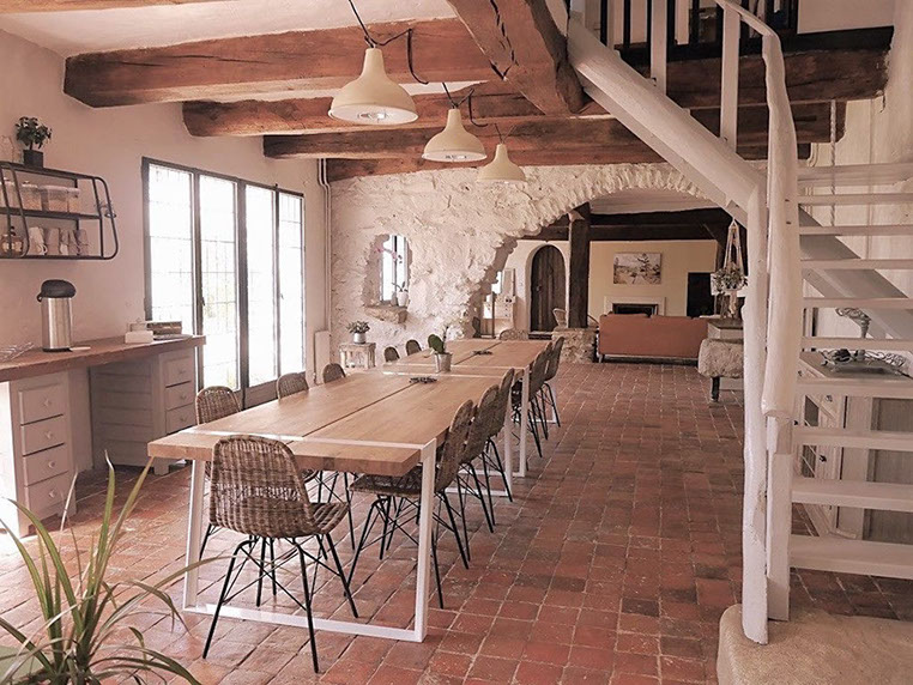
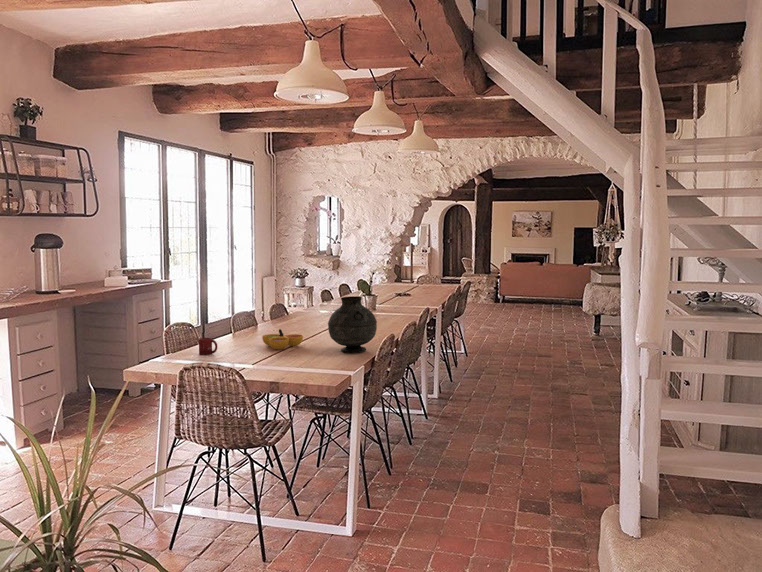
+ decorative bowl [262,328,304,351]
+ cup [198,337,218,356]
+ vase [327,295,378,354]
